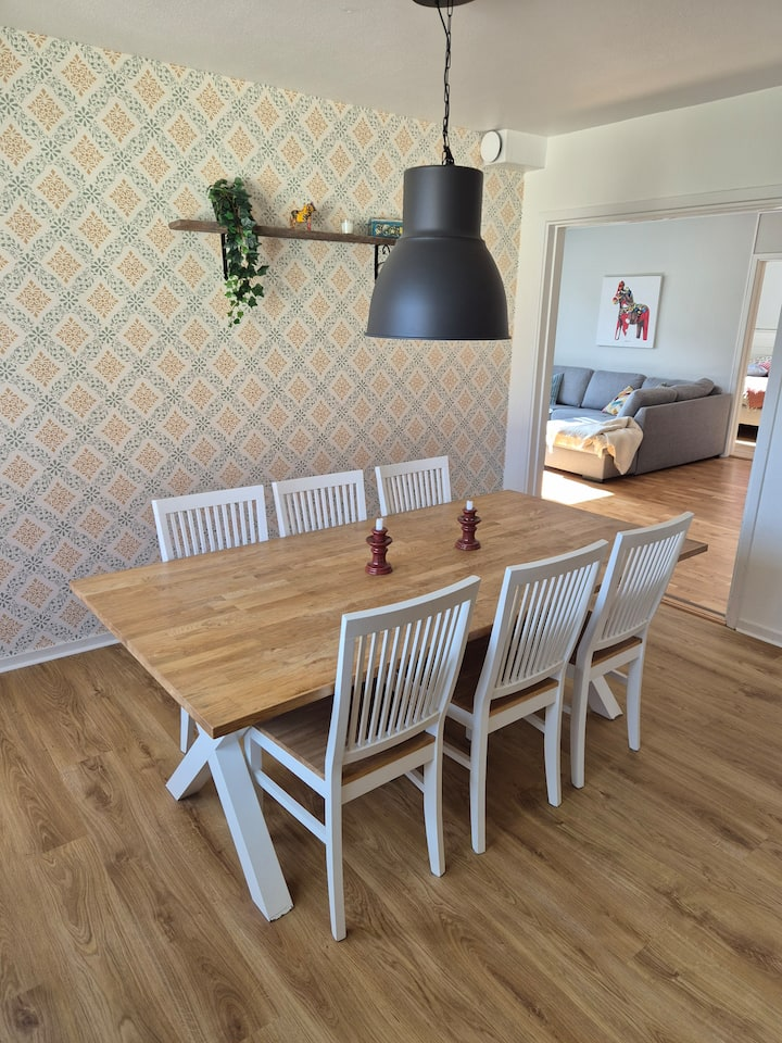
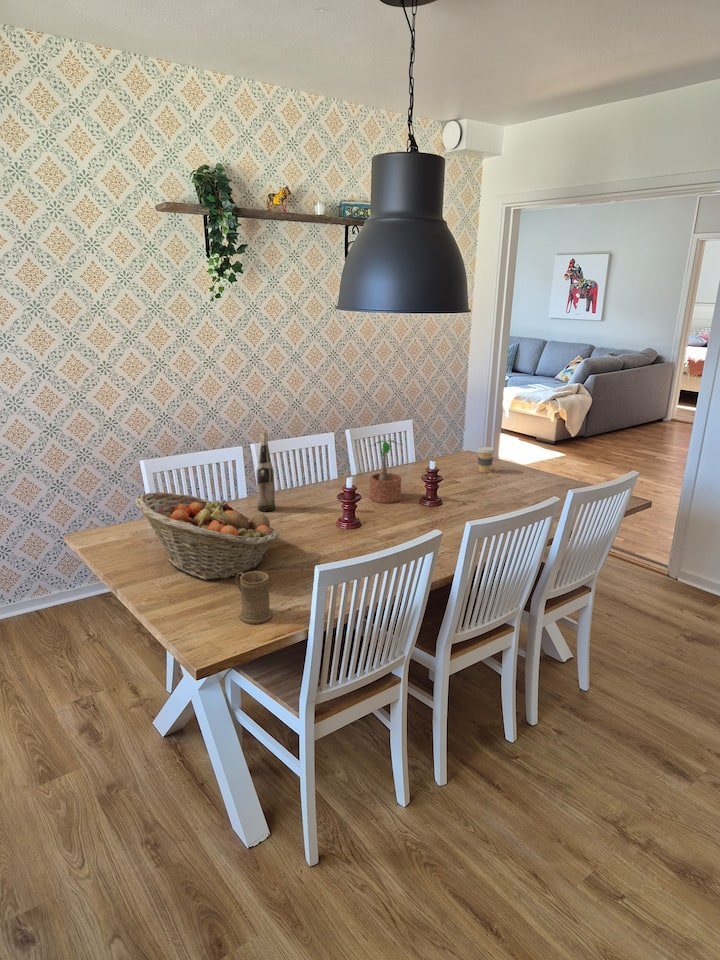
+ potted plant [367,439,402,504]
+ wine bottle [256,432,276,513]
+ coffee cup [476,446,496,474]
+ fruit basket [135,491,280,581]
+ mug [235,570,274,625]
